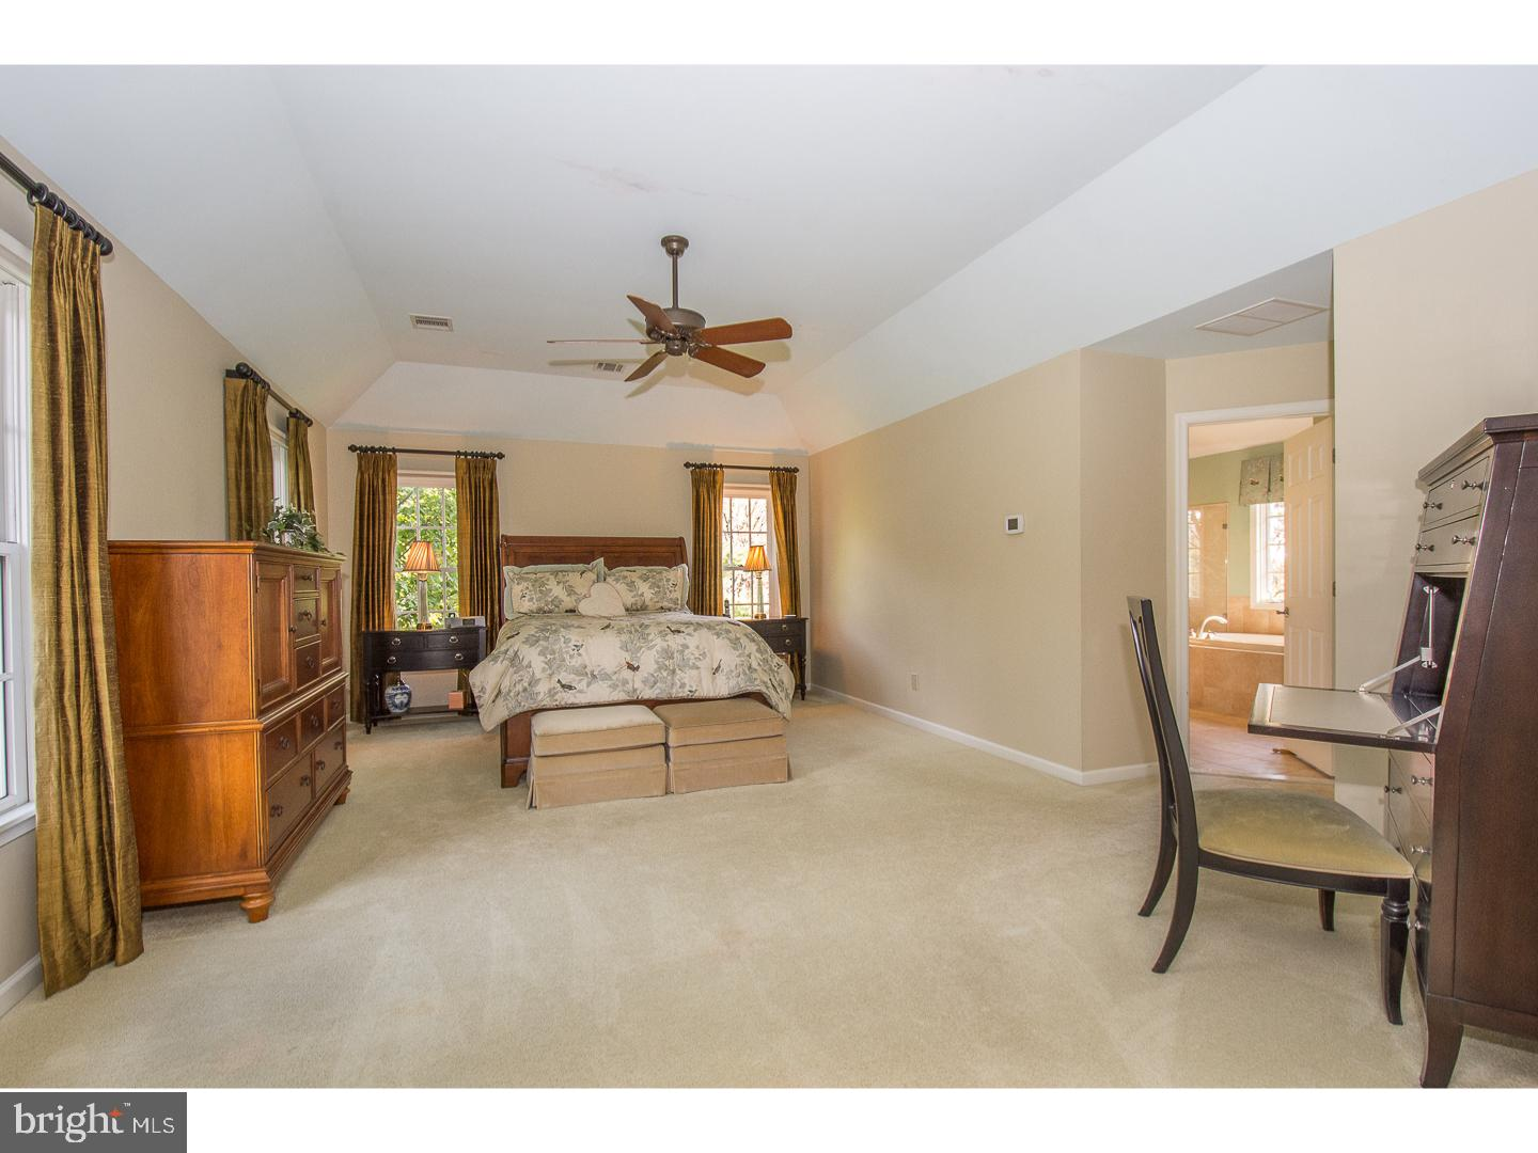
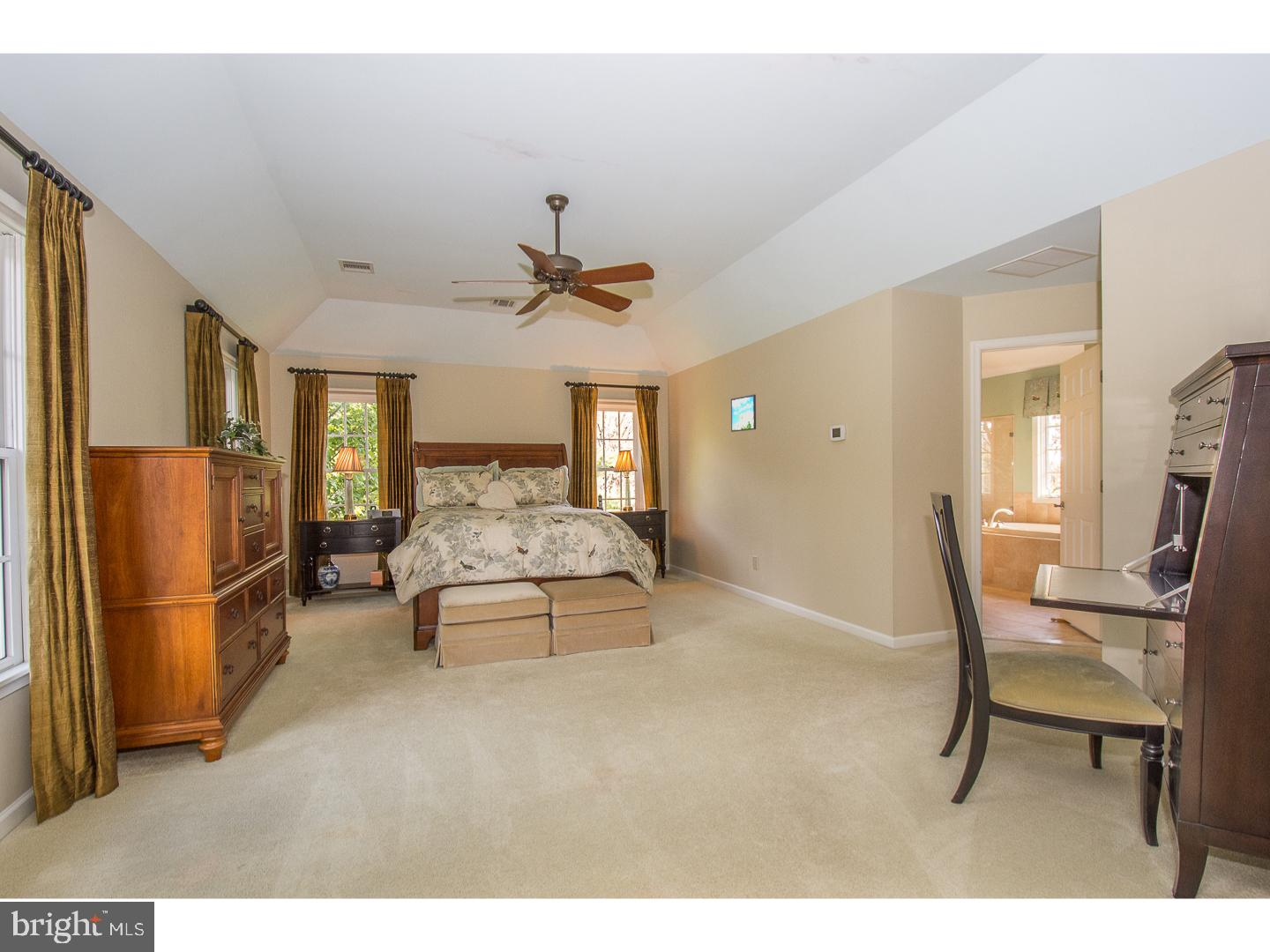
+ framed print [730,393,757,433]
